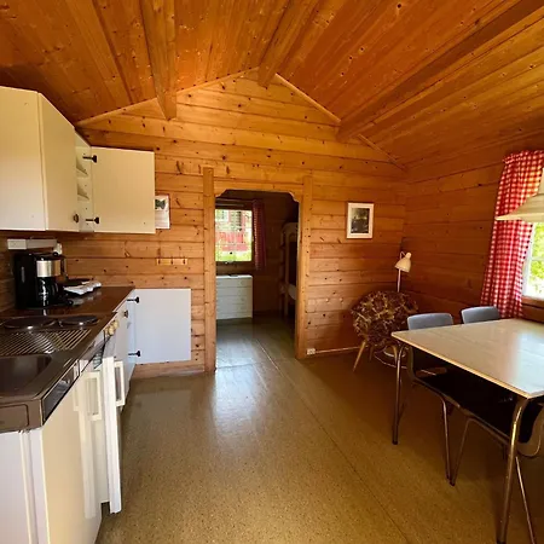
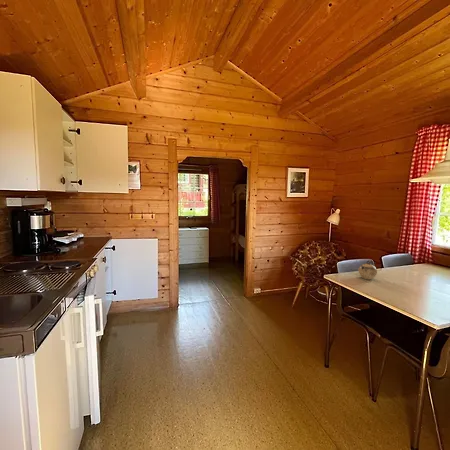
+ teapot [357,260,378,280]
